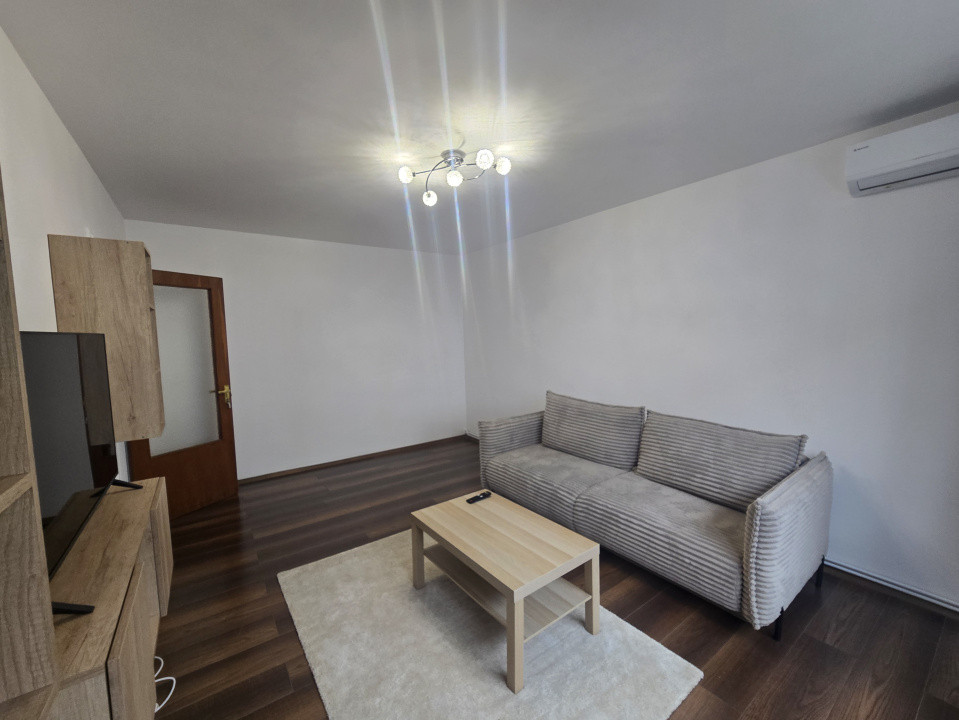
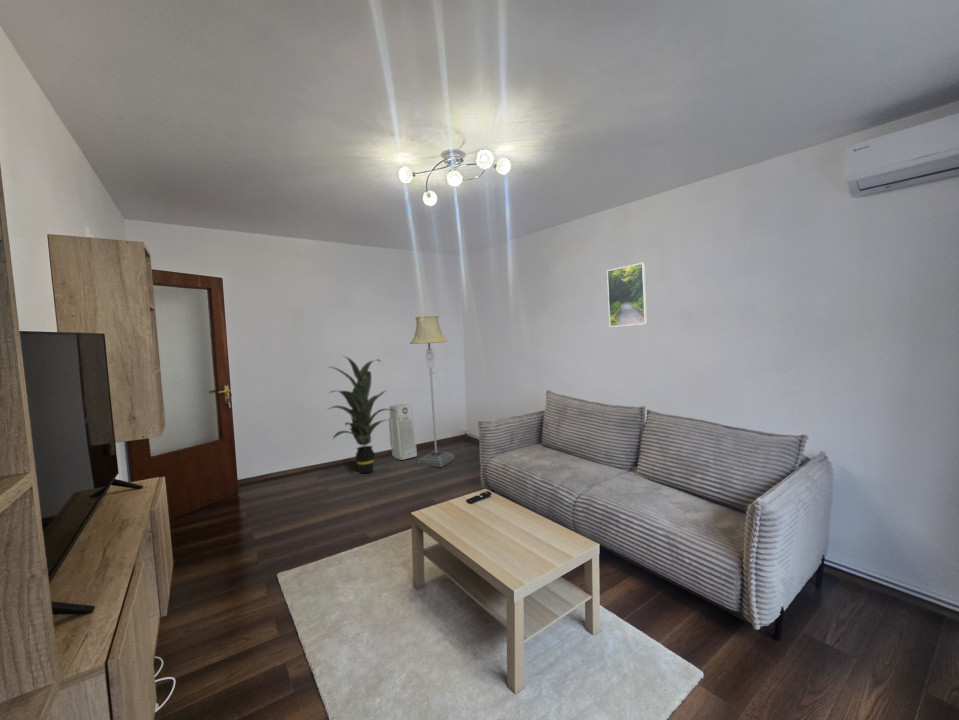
+ air purifier [388,403,418,461]
+ floor lamp [409,315,455,468]
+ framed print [606,262,648,328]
+ indoor plant [326,355,395,474]
